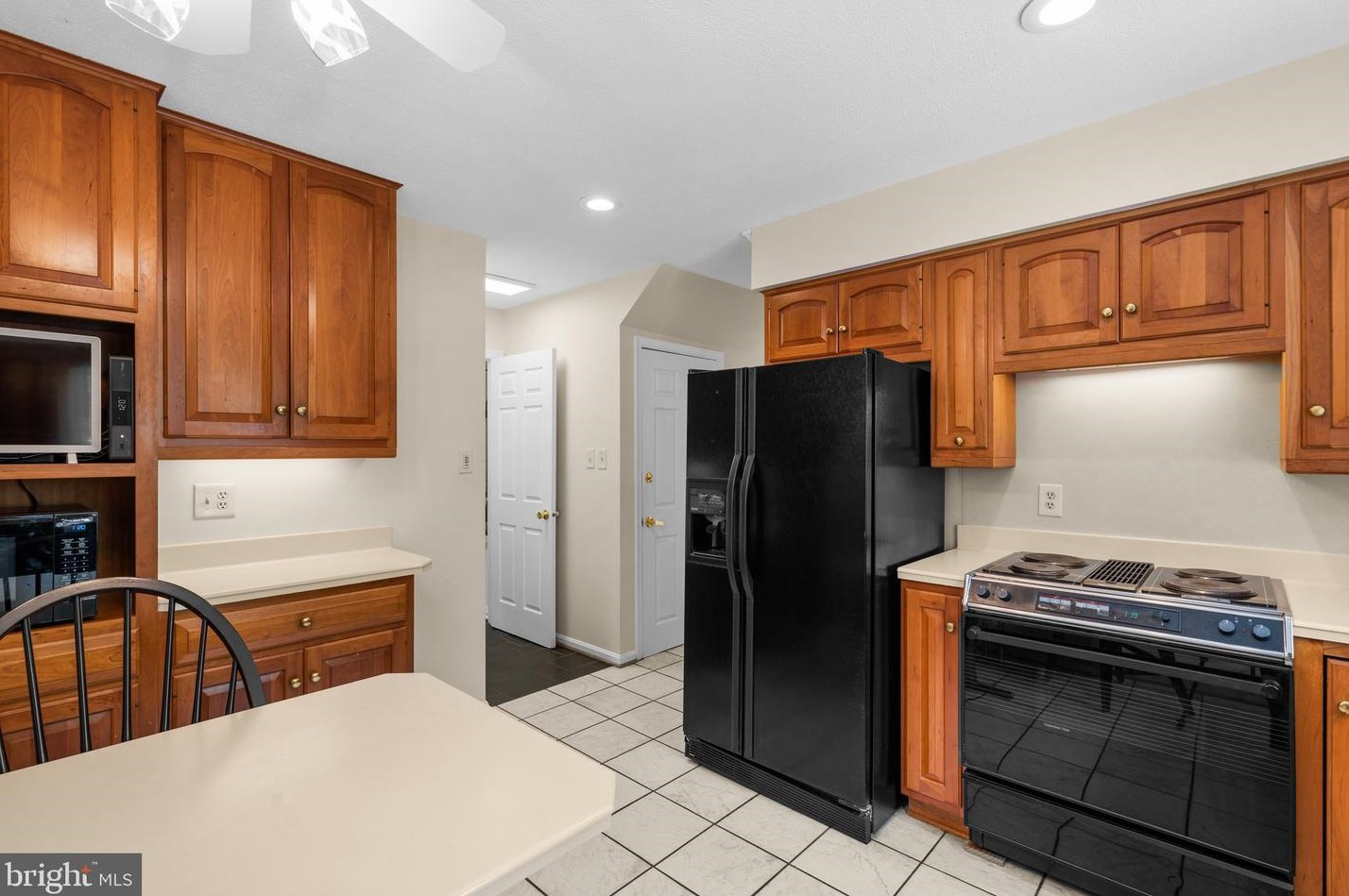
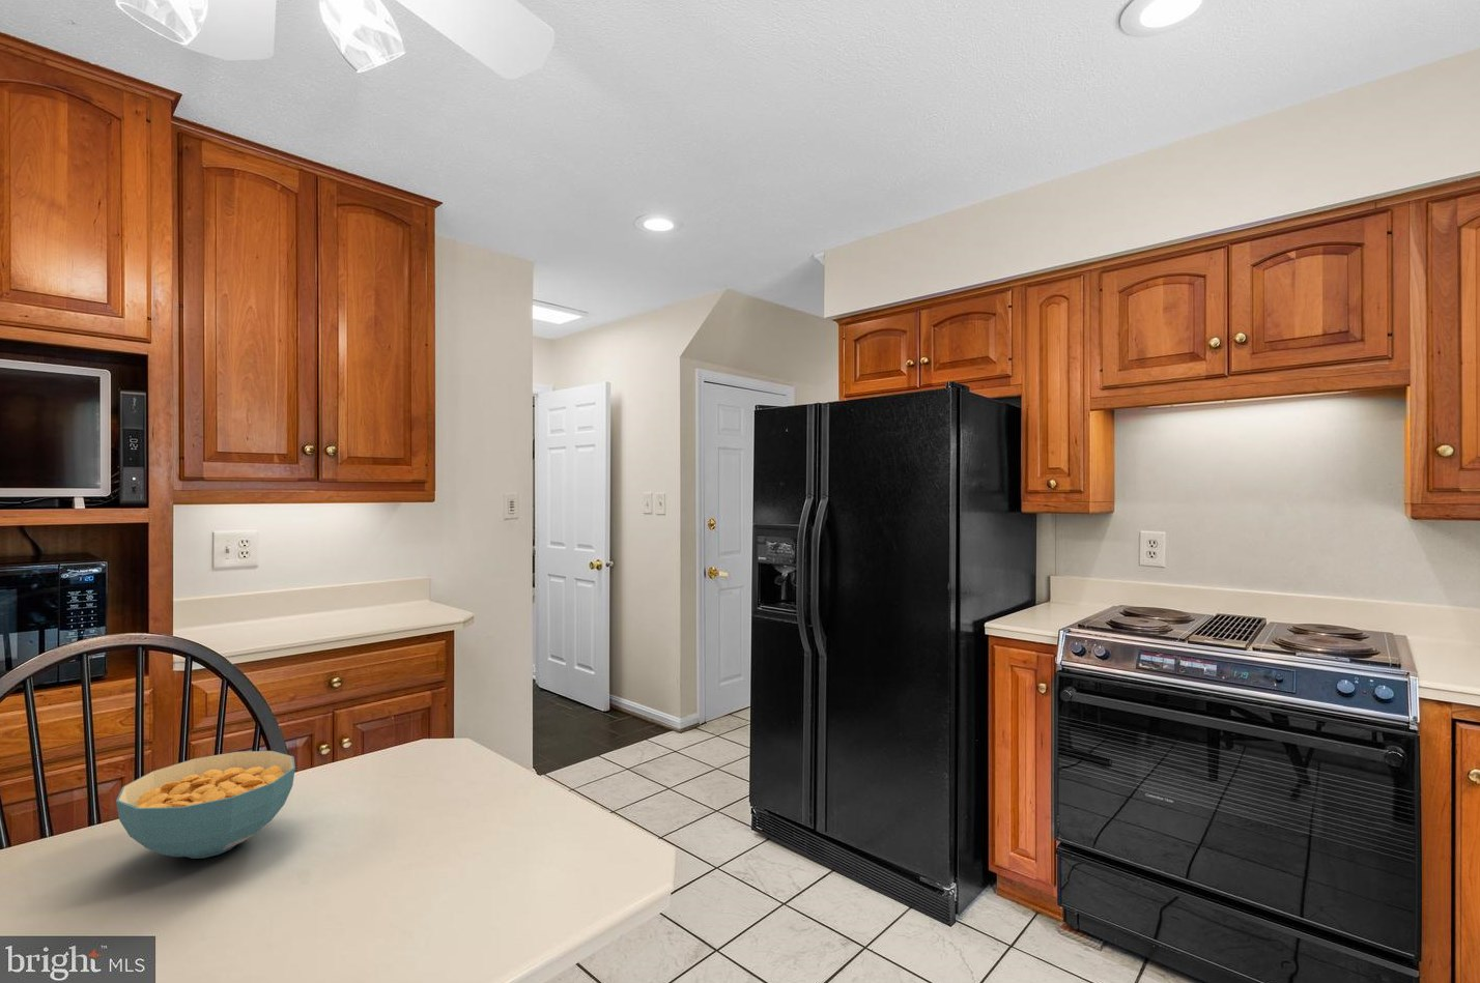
+ cereal bowl [115,750,296,860]
